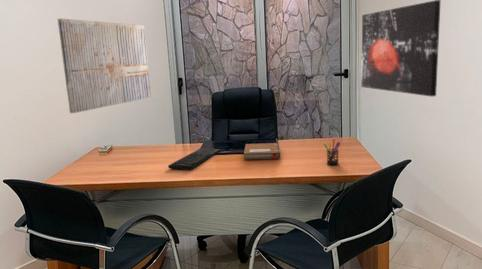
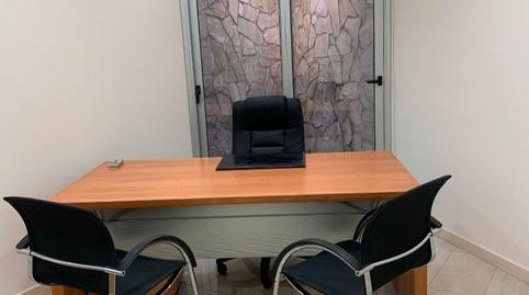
- wall art [361,0,442,98]
- wall art [57,18,152,114]
- pen holder [323,138,341,166]
- keyboard [167,147,221,170]
- notebook [243,142,281,161]
